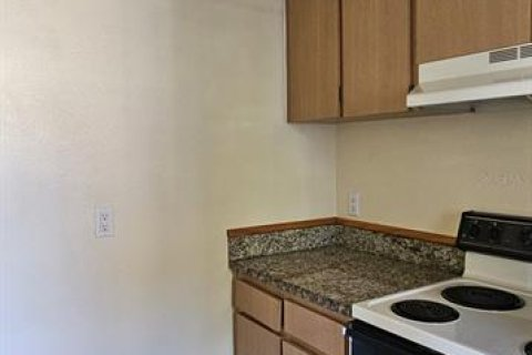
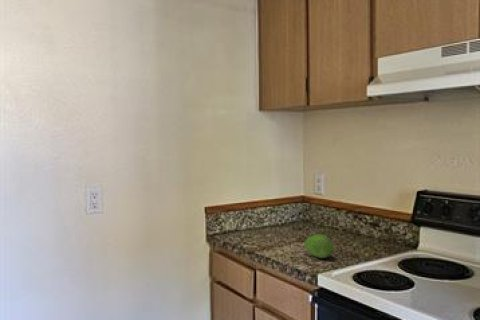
+ fruit [303,233,335,259]
